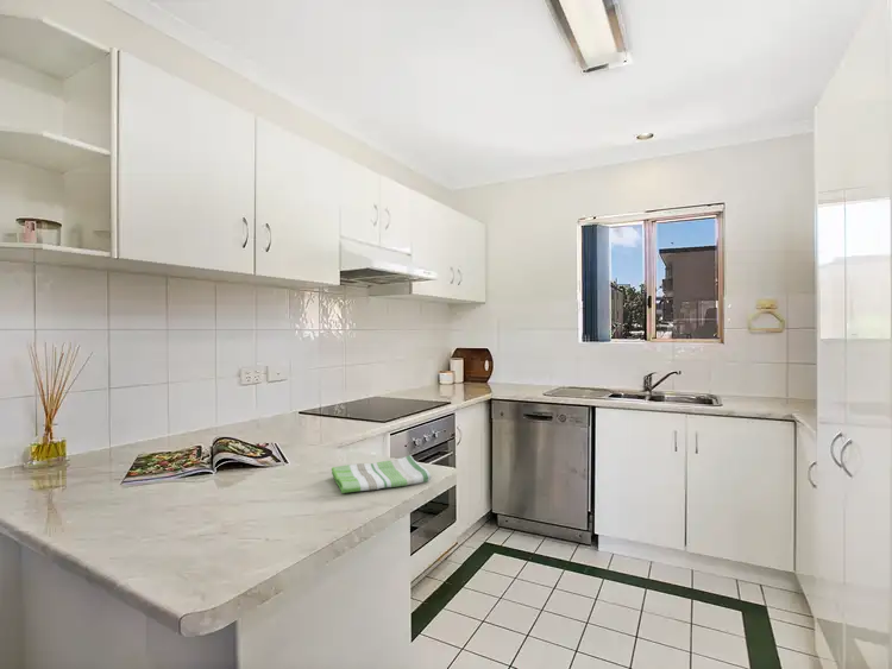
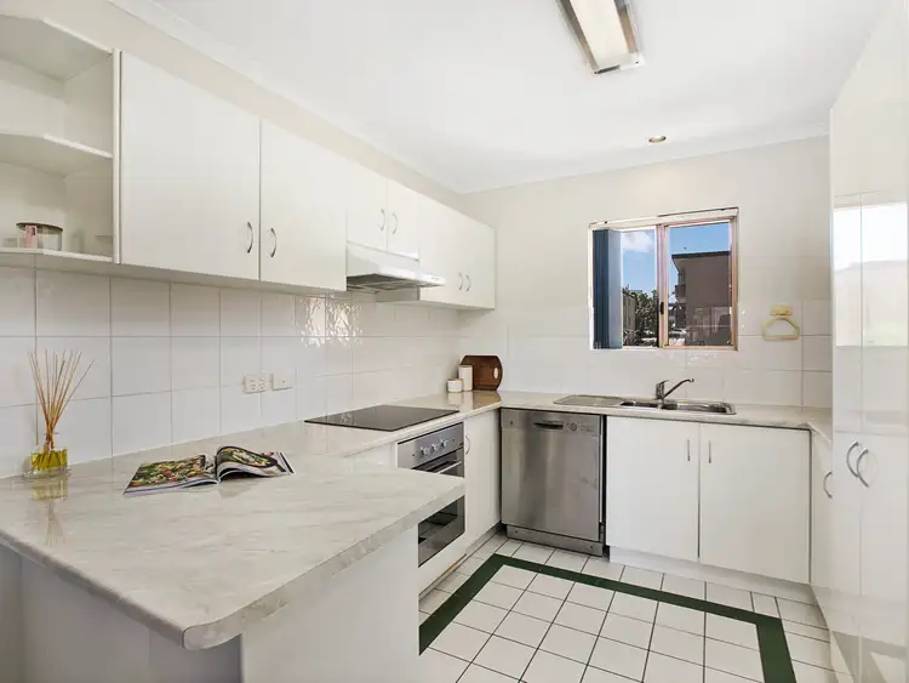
- dish towel [331,455,432,494]
